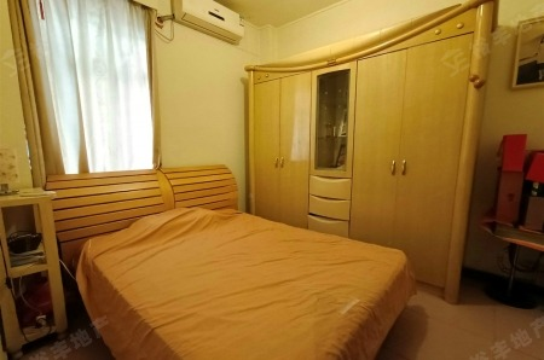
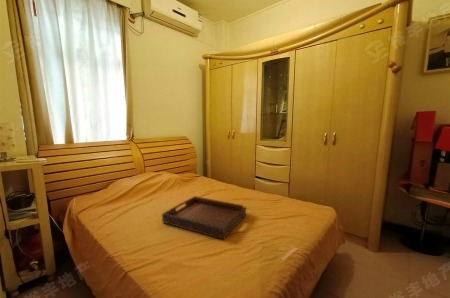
+ serving tray [161,195,247,241]
